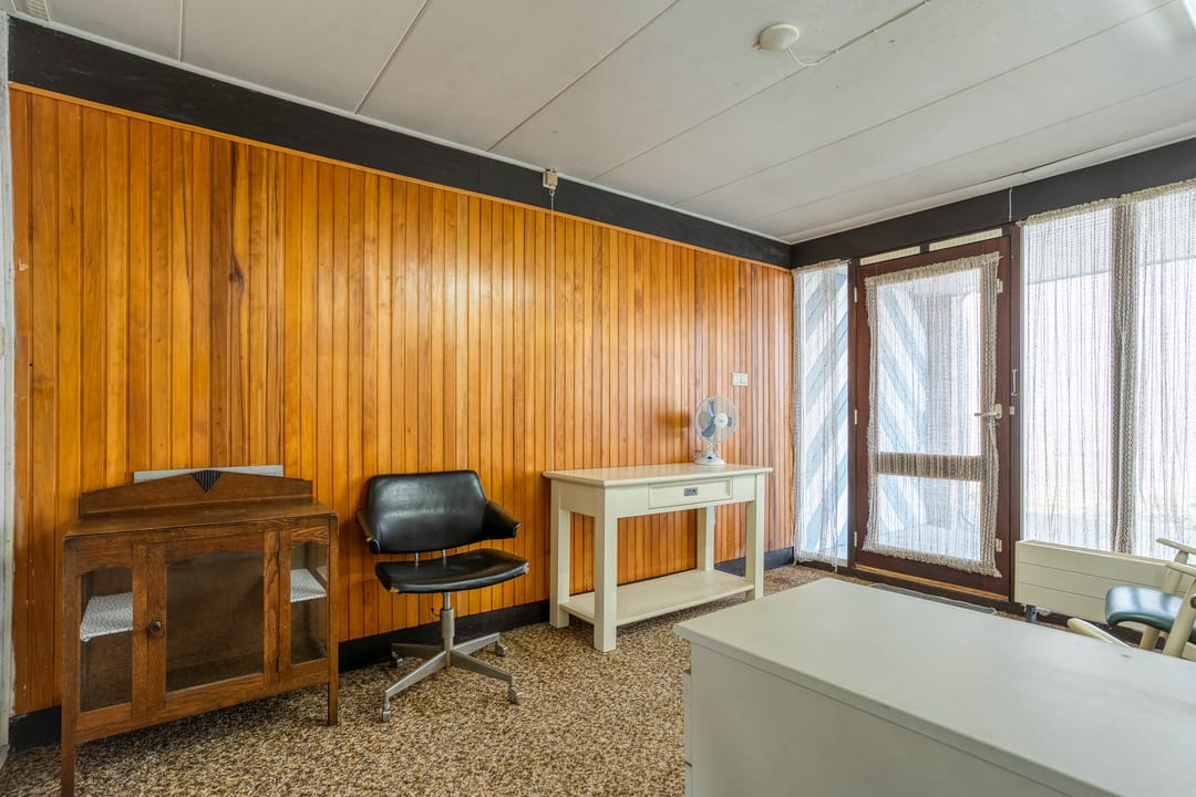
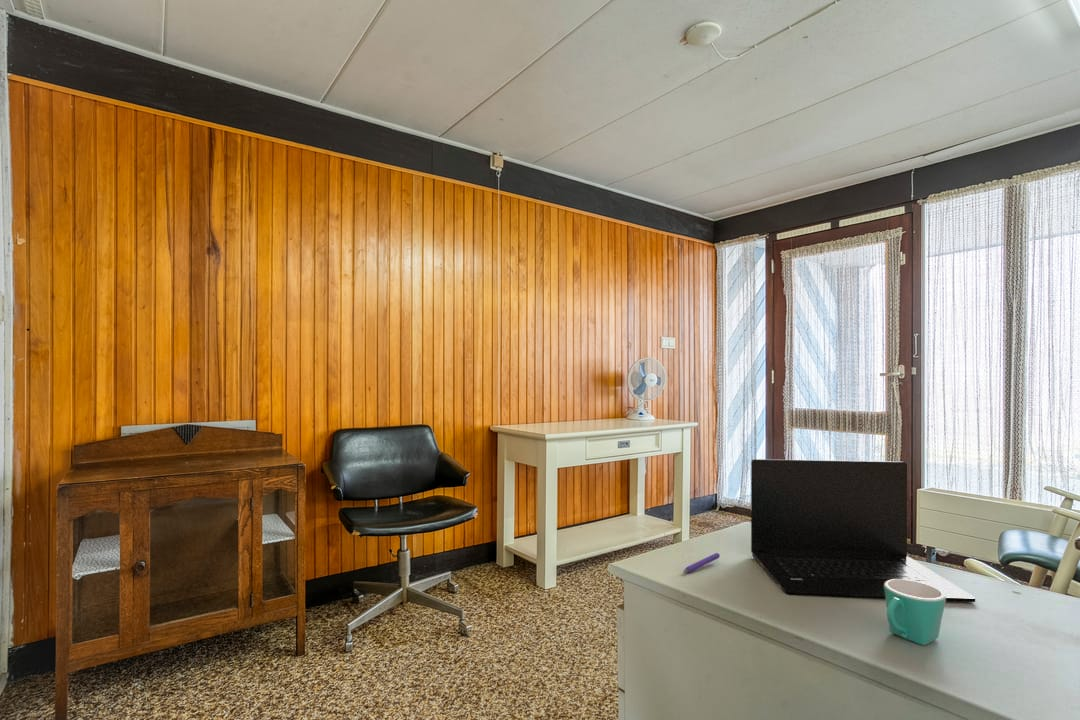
+ pen [682,552,721,573]
+ laptop [750,458,976,603]
+ mug [884,579,947,646]
